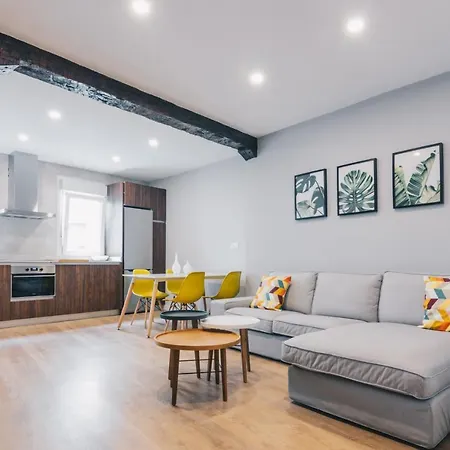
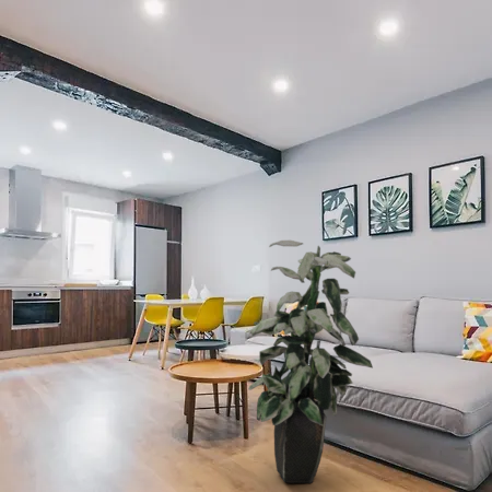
+ indoor plant [247,239,374,484]
